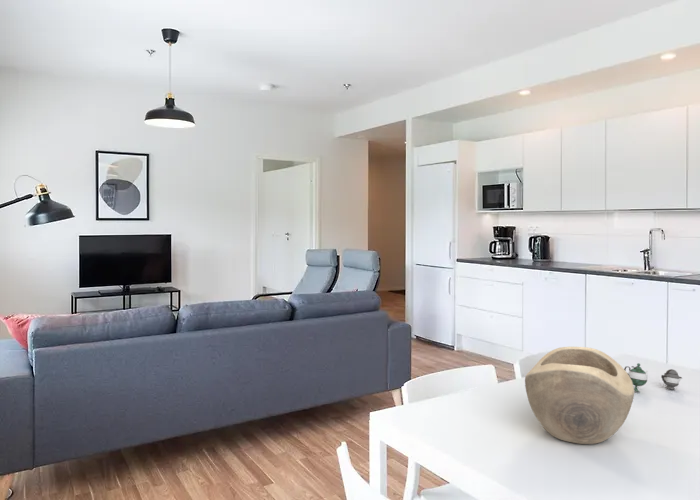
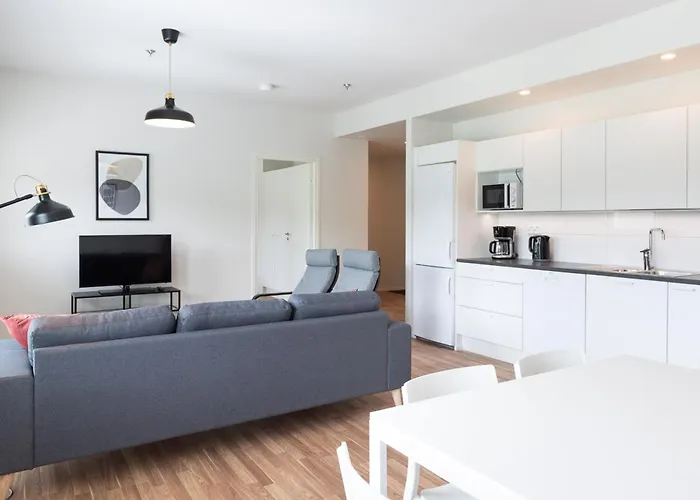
- decorative bowl [524,346,636,445]
- teapot [623,362,683,393]
